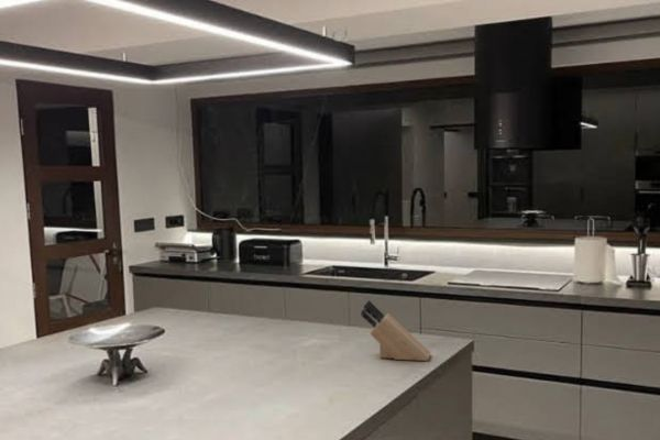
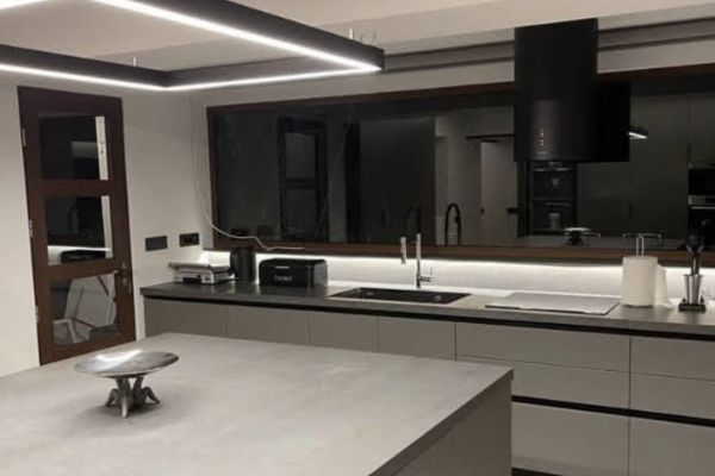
- knife block [360,299,431,362]
